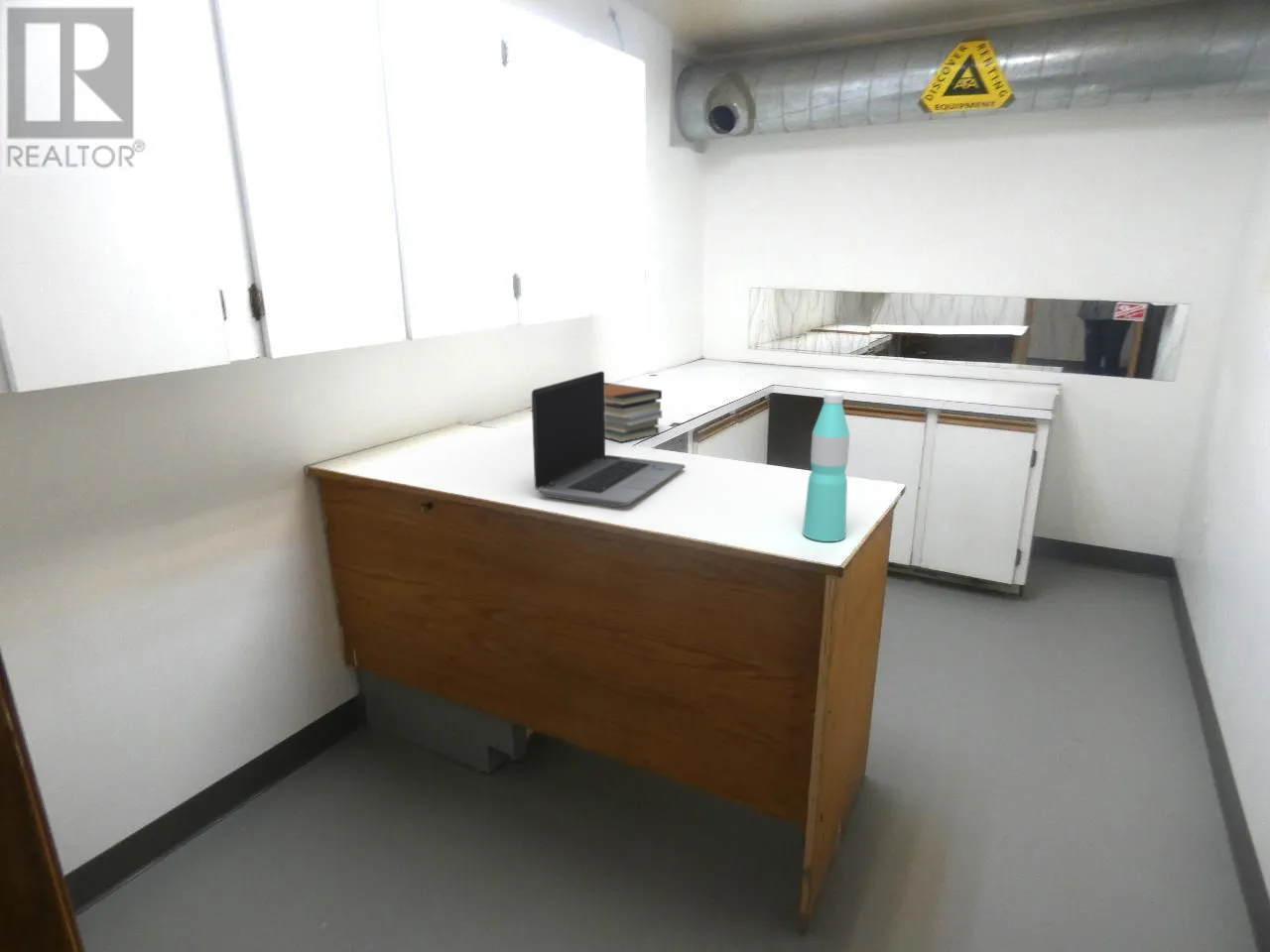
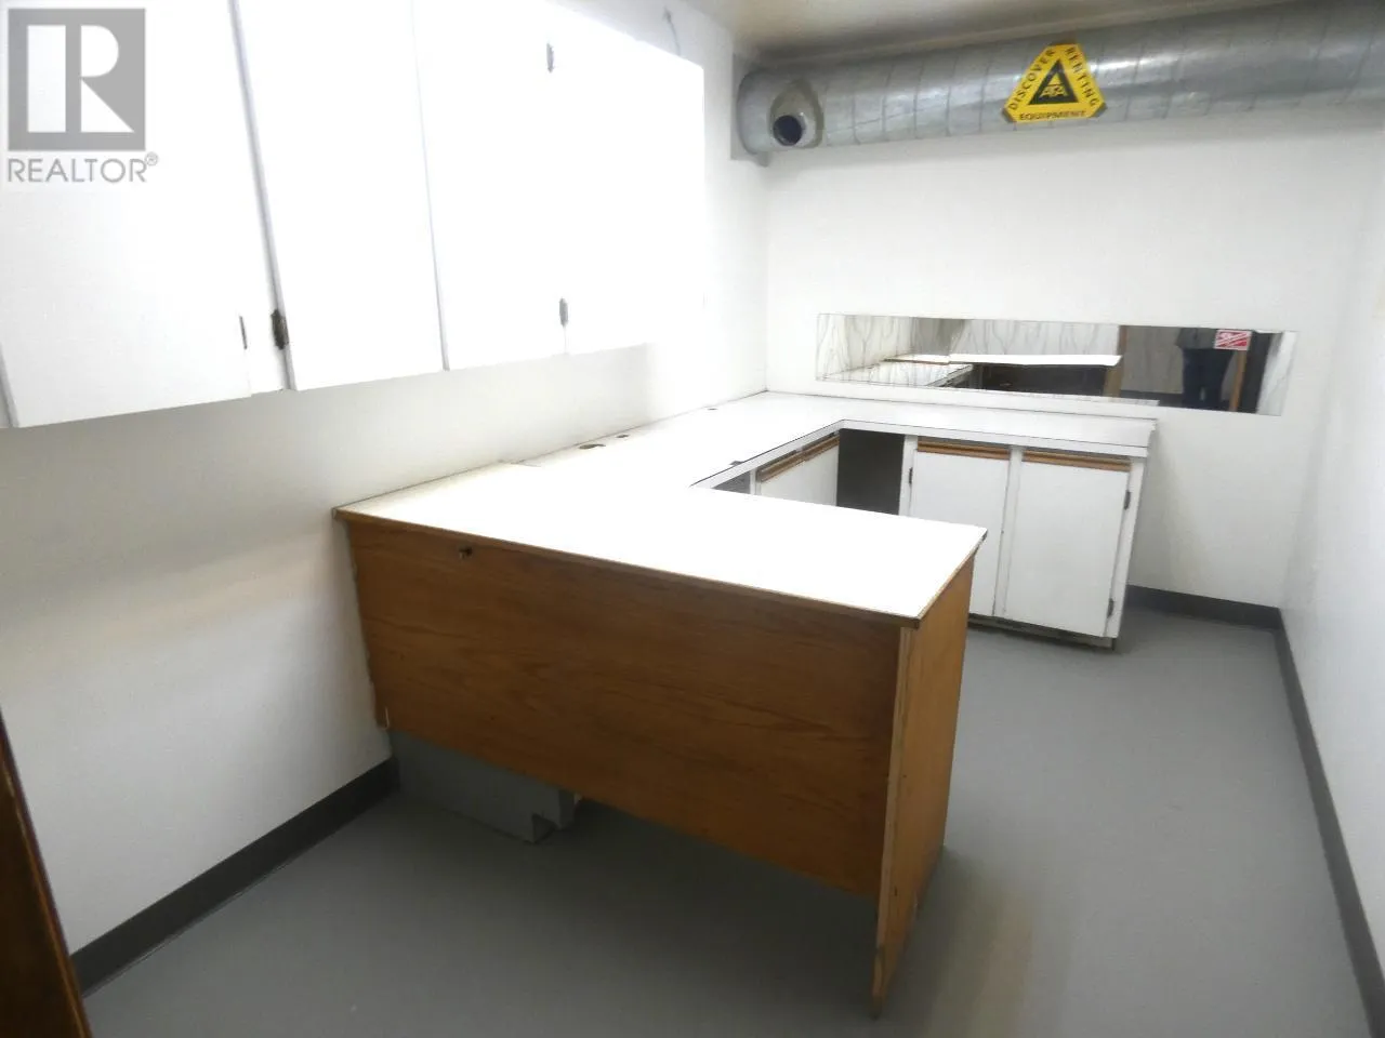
- laptop computer [531,370,687,508]
- book stack [604,382,663,443]
- water bottle [802,392,851,542]
